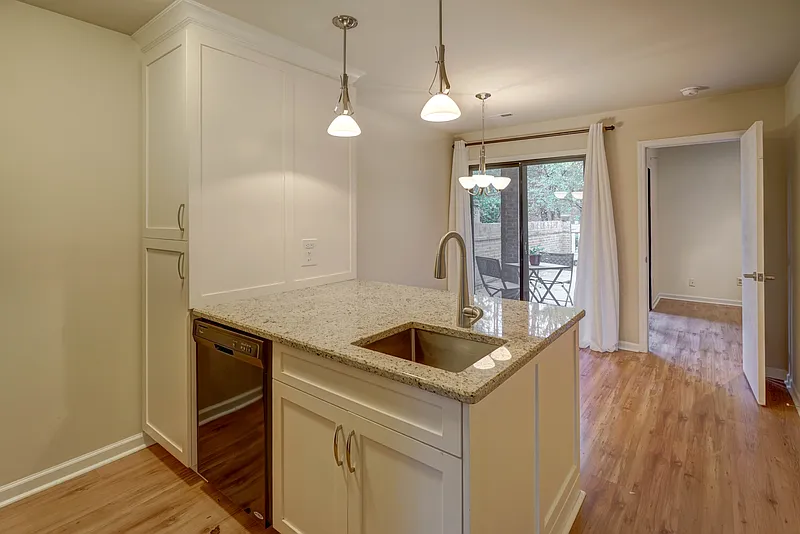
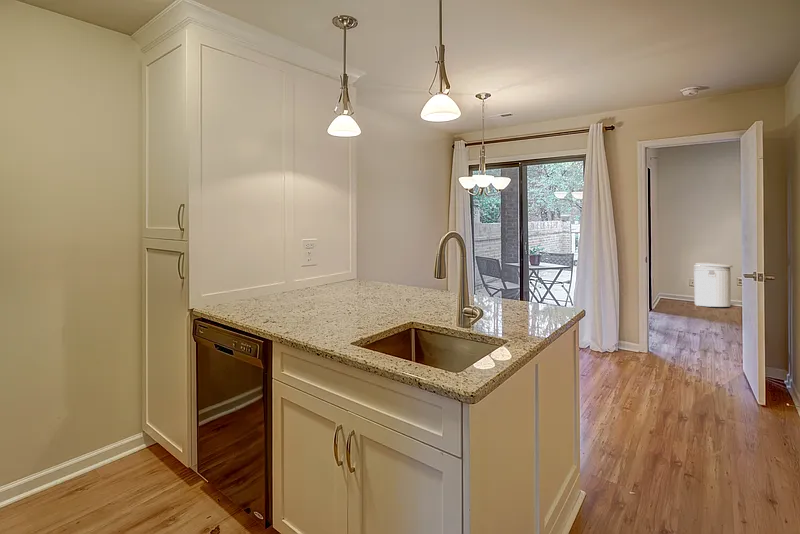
+ can [693,261,733,308]
